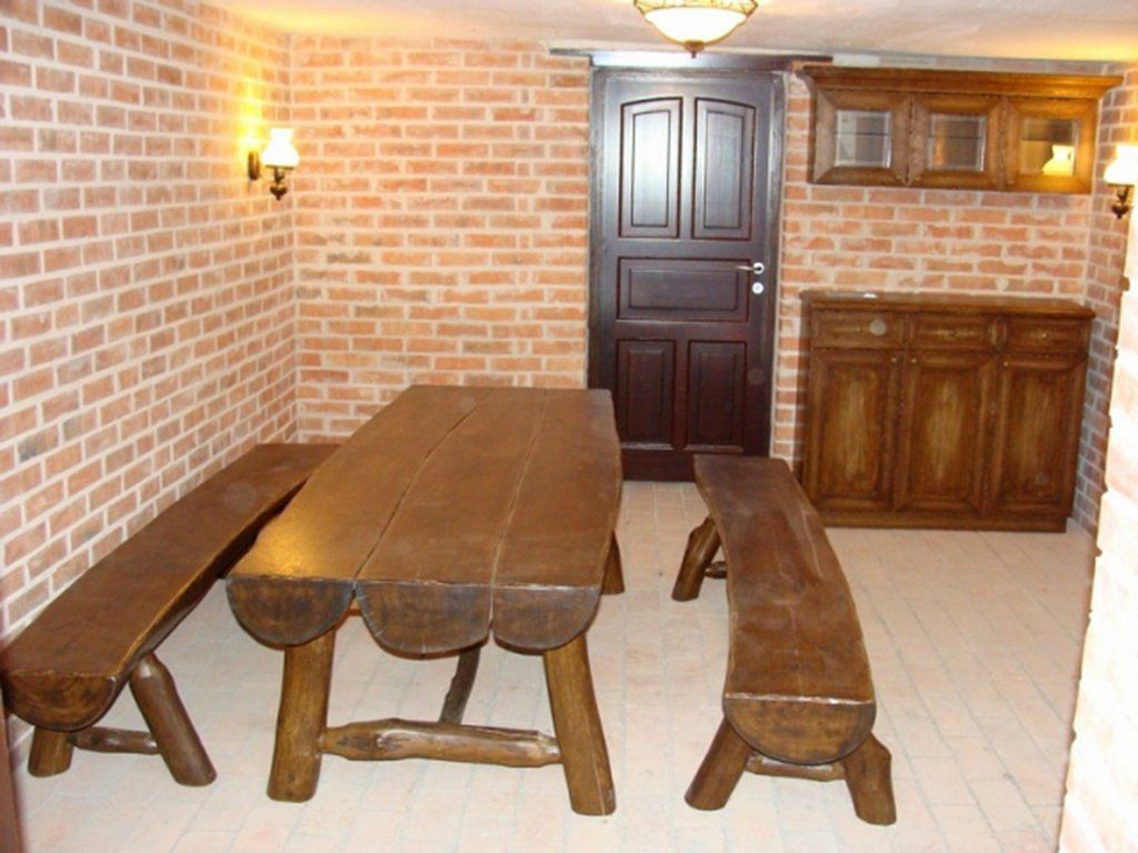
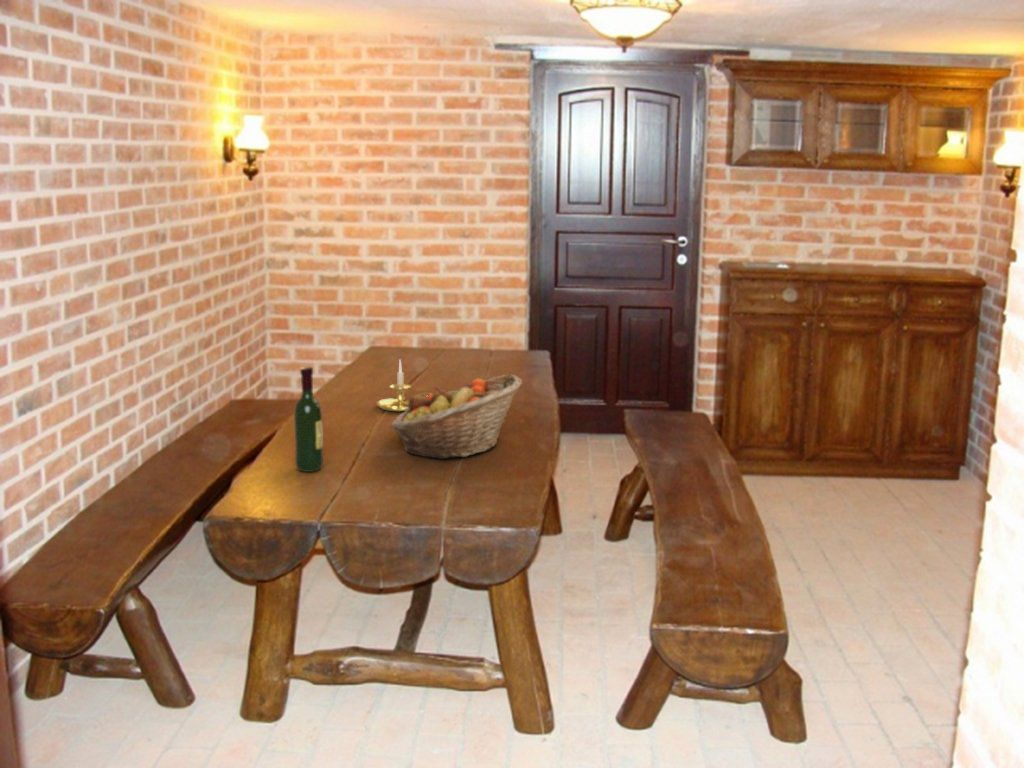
+ candle holder [375,358,434,412]
+ wine bottle [293,366,324,473]
+ fruit basket [389,373,523,460]
